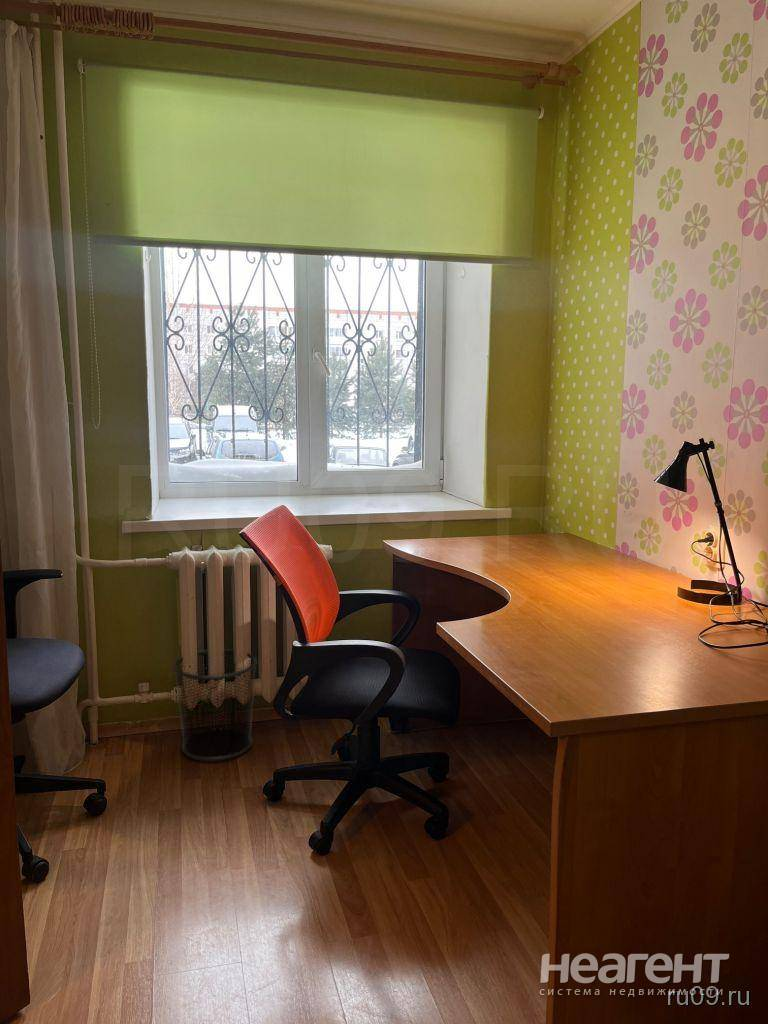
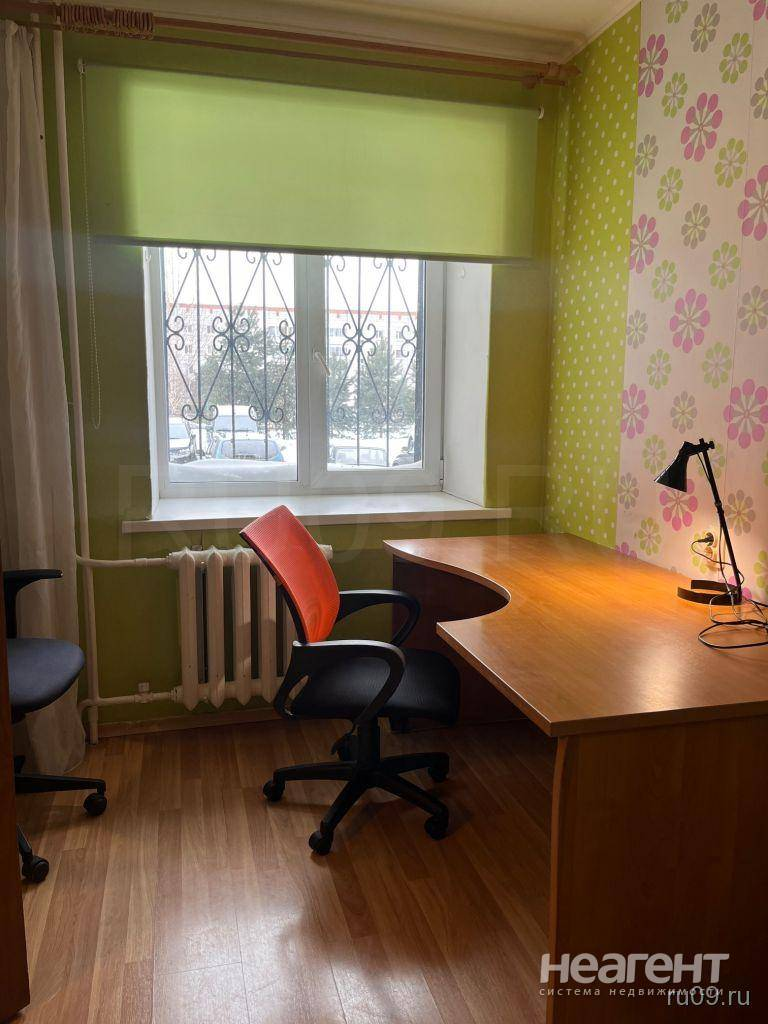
- waste bin [172,648,258,762]
